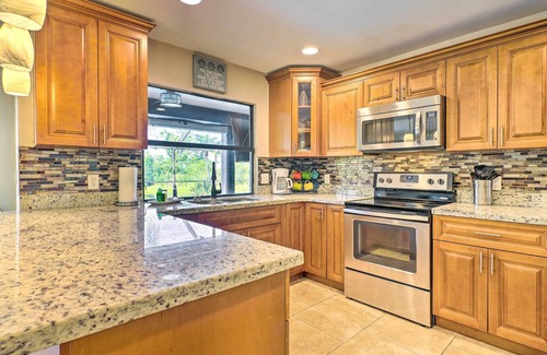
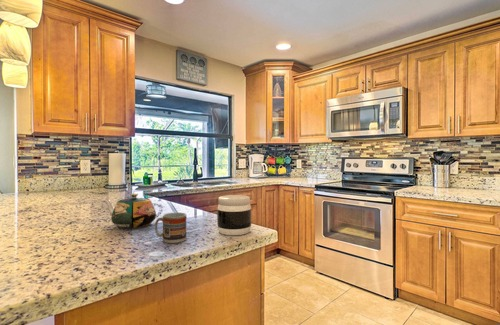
+ teapot [102,192,164,230]
+ cup [154,212,187,244]
+ jar [216,194,252,236]
